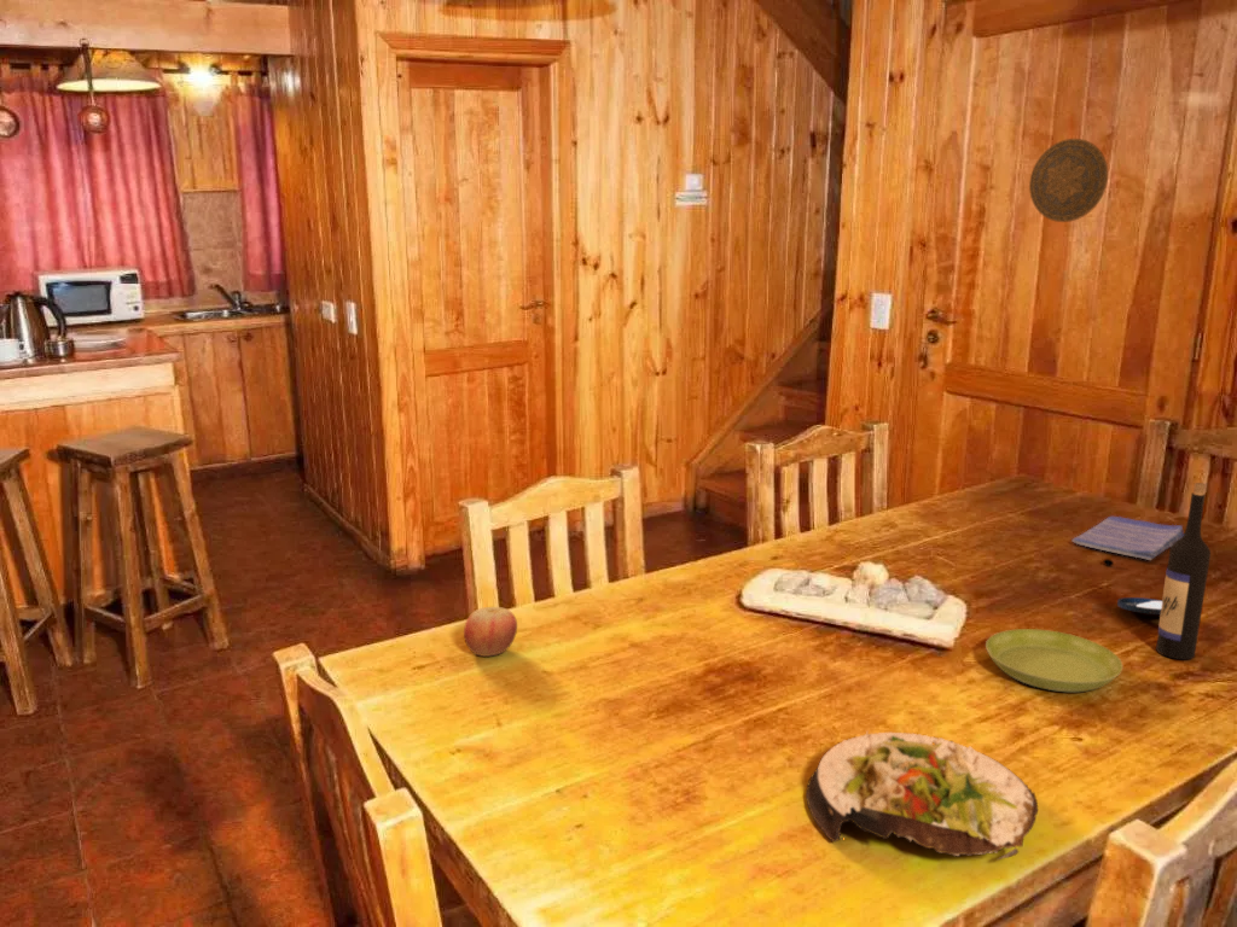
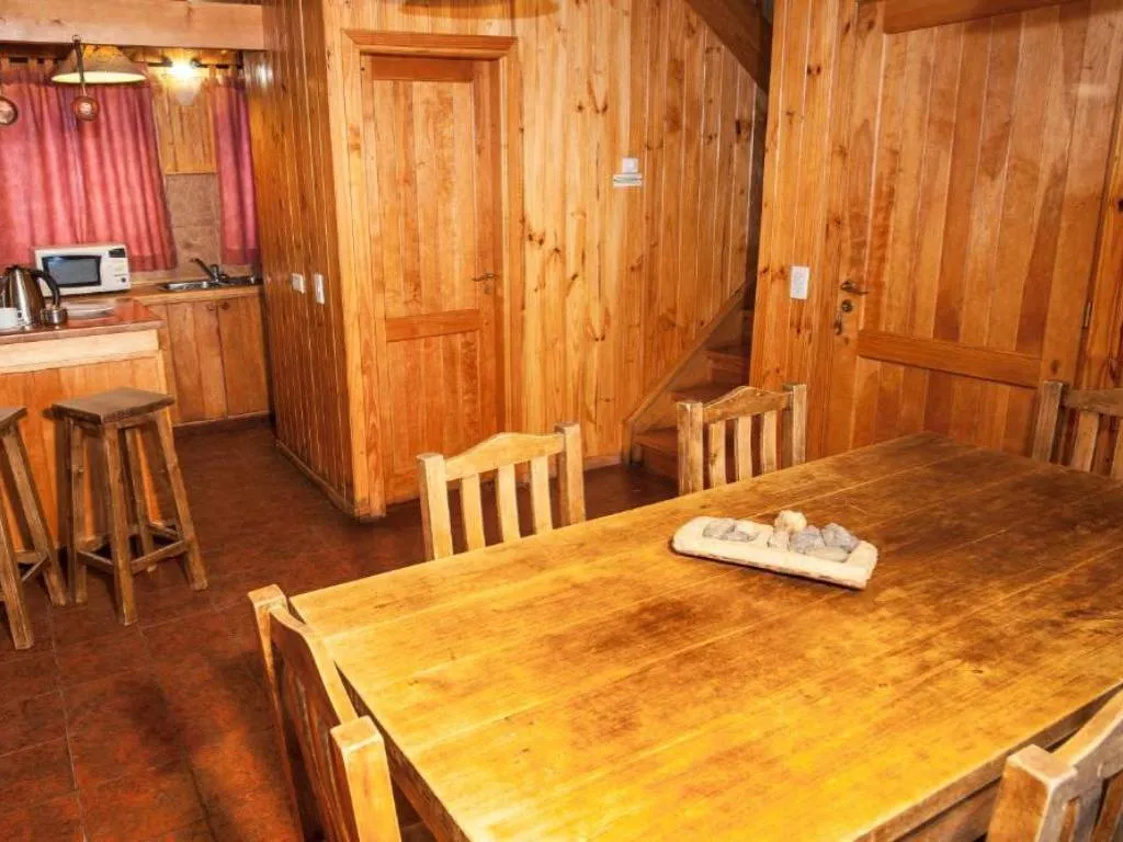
- wine bottle [1155,482,1212,660]
- apple [463,606,518,658]
- salad plate [805,730,1039,861]
- dish towel [1070,515,1185,561]
- saucer [985,628,1123,693]
- plate [1102,558,1162,616]
- decorative plate [1028,138,1109,223]
